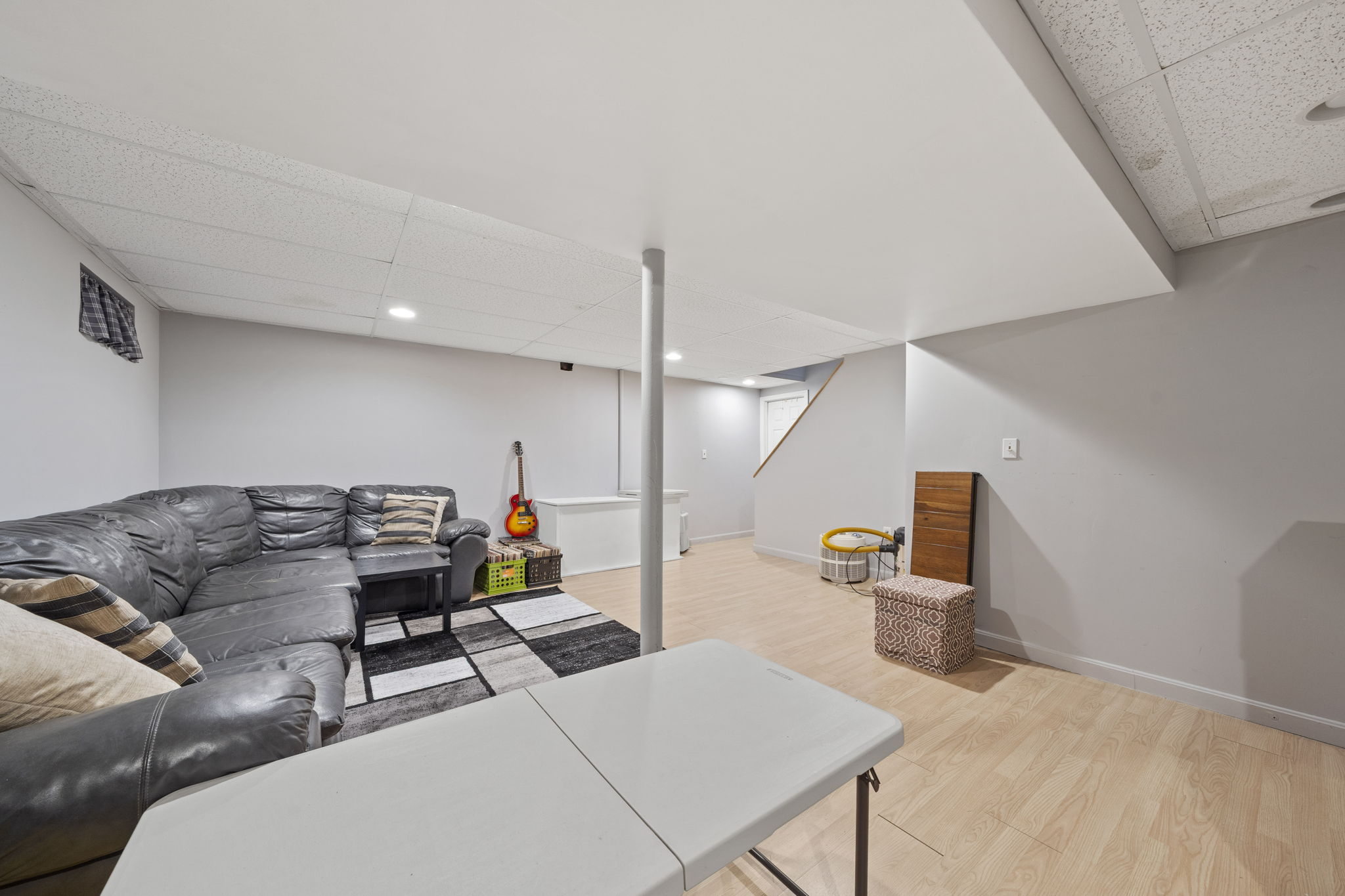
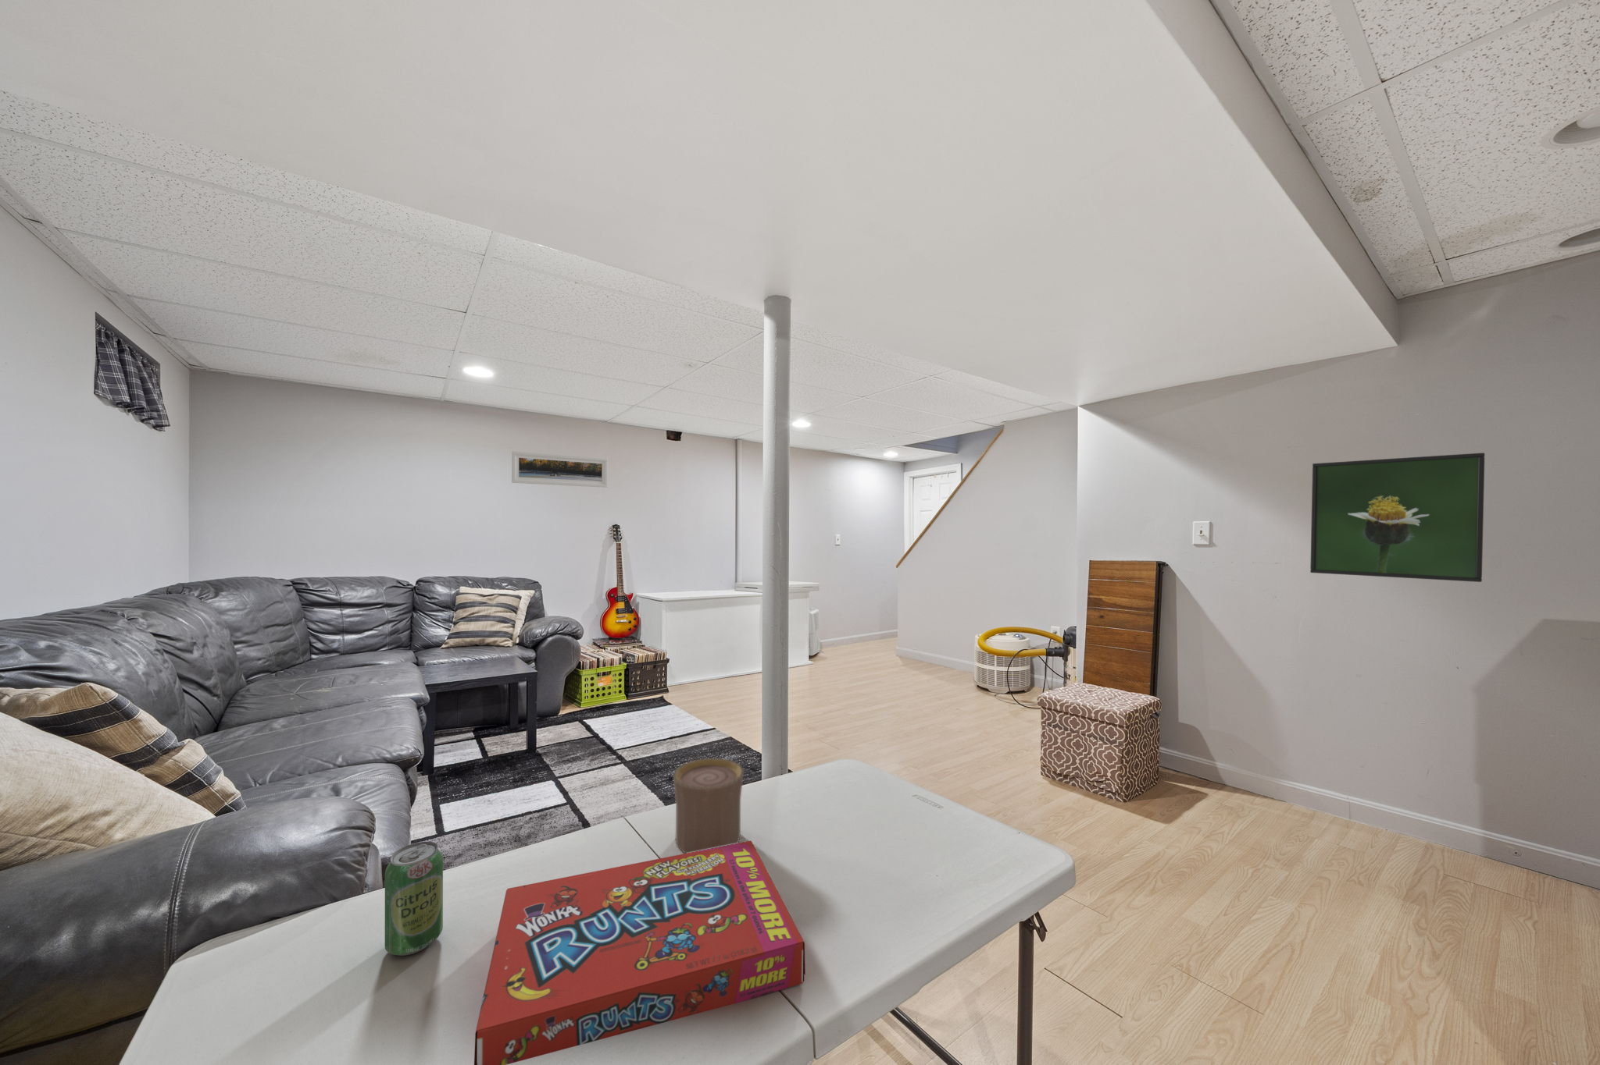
+ cup [672,757,745,853]
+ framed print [1310,452,1486,582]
+ beverage can [384,842,444,957]
+ snack box [473,840,807,1065]
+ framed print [512,450,609,489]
